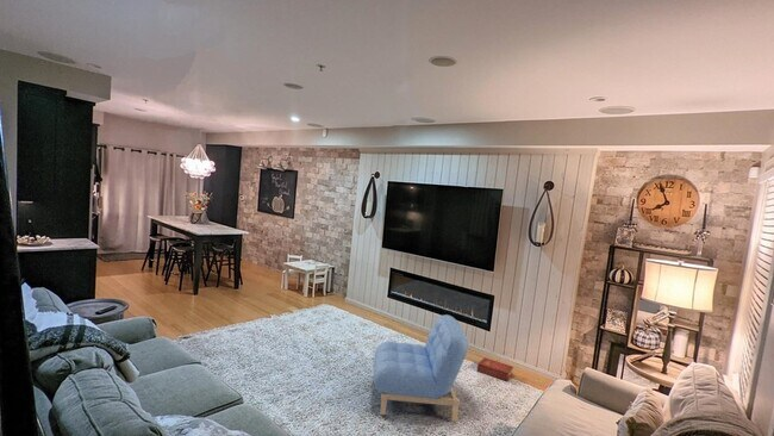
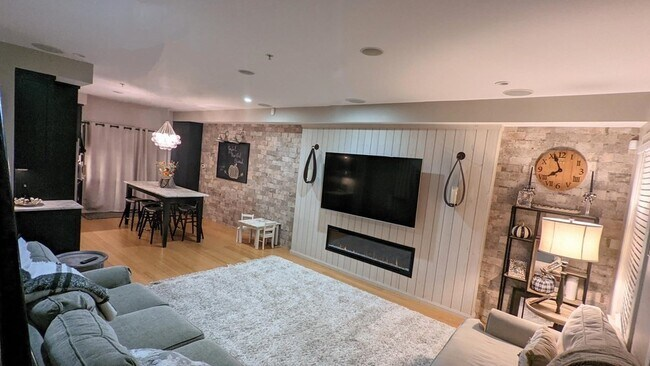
- book [476,356,514,382]
- armchair [373,313,469,423]
